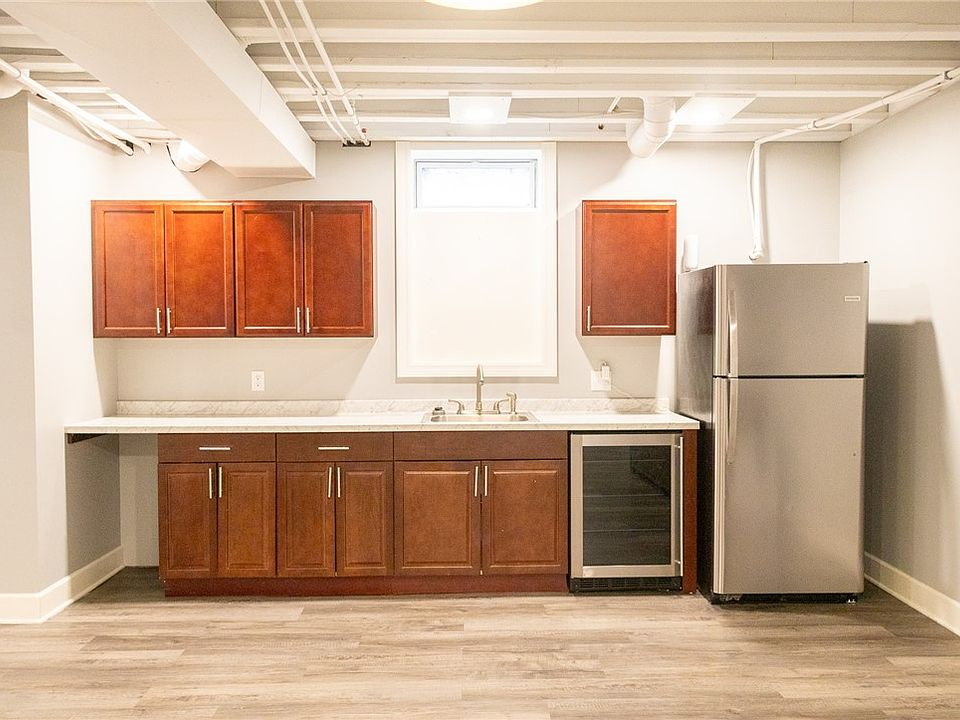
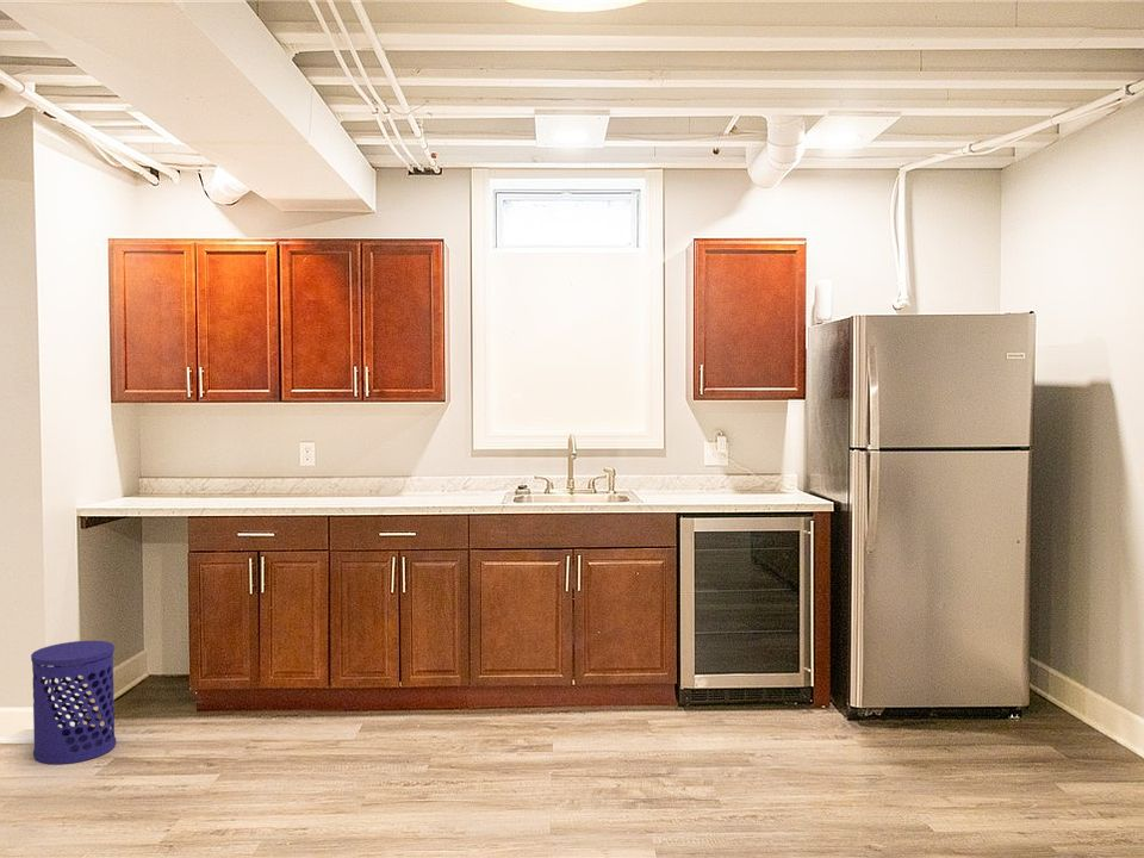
+ waste bin [30,640,117,765]
